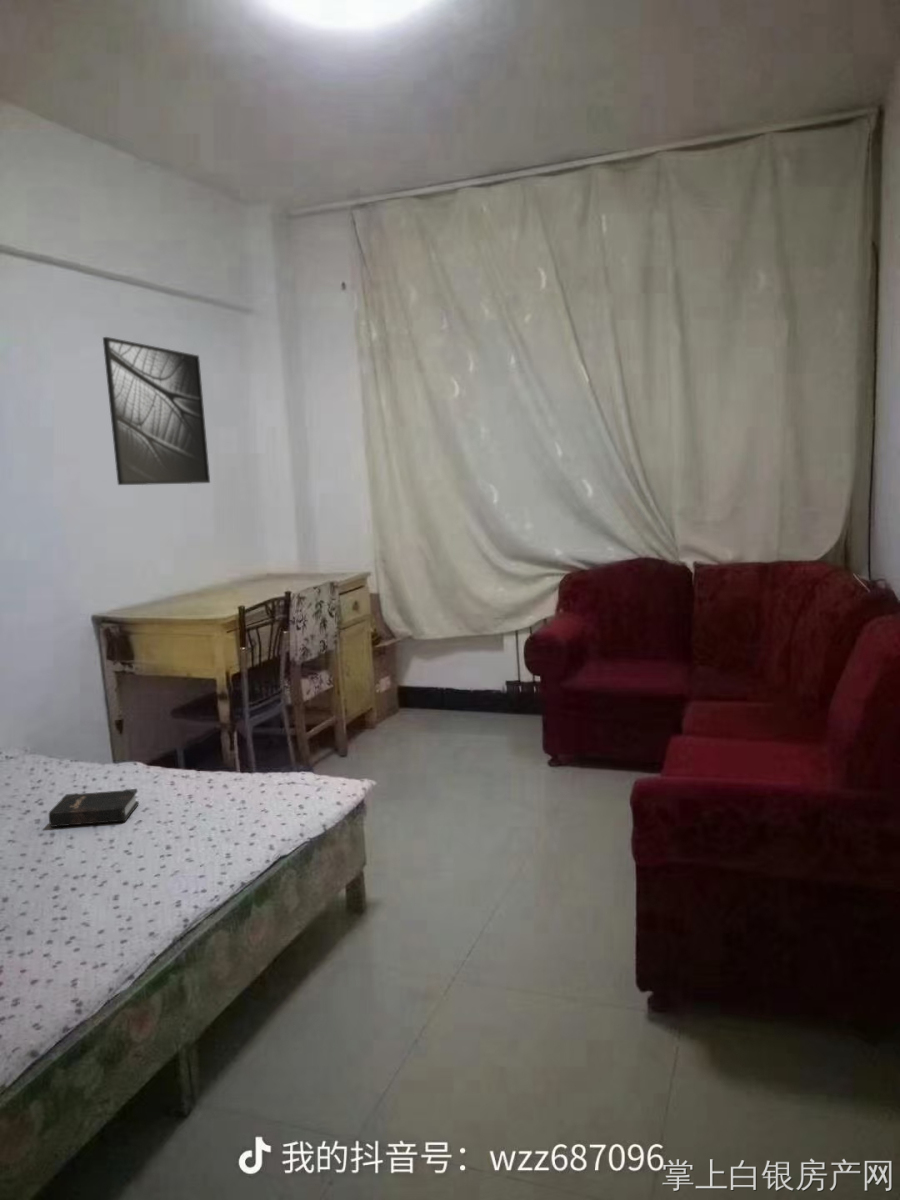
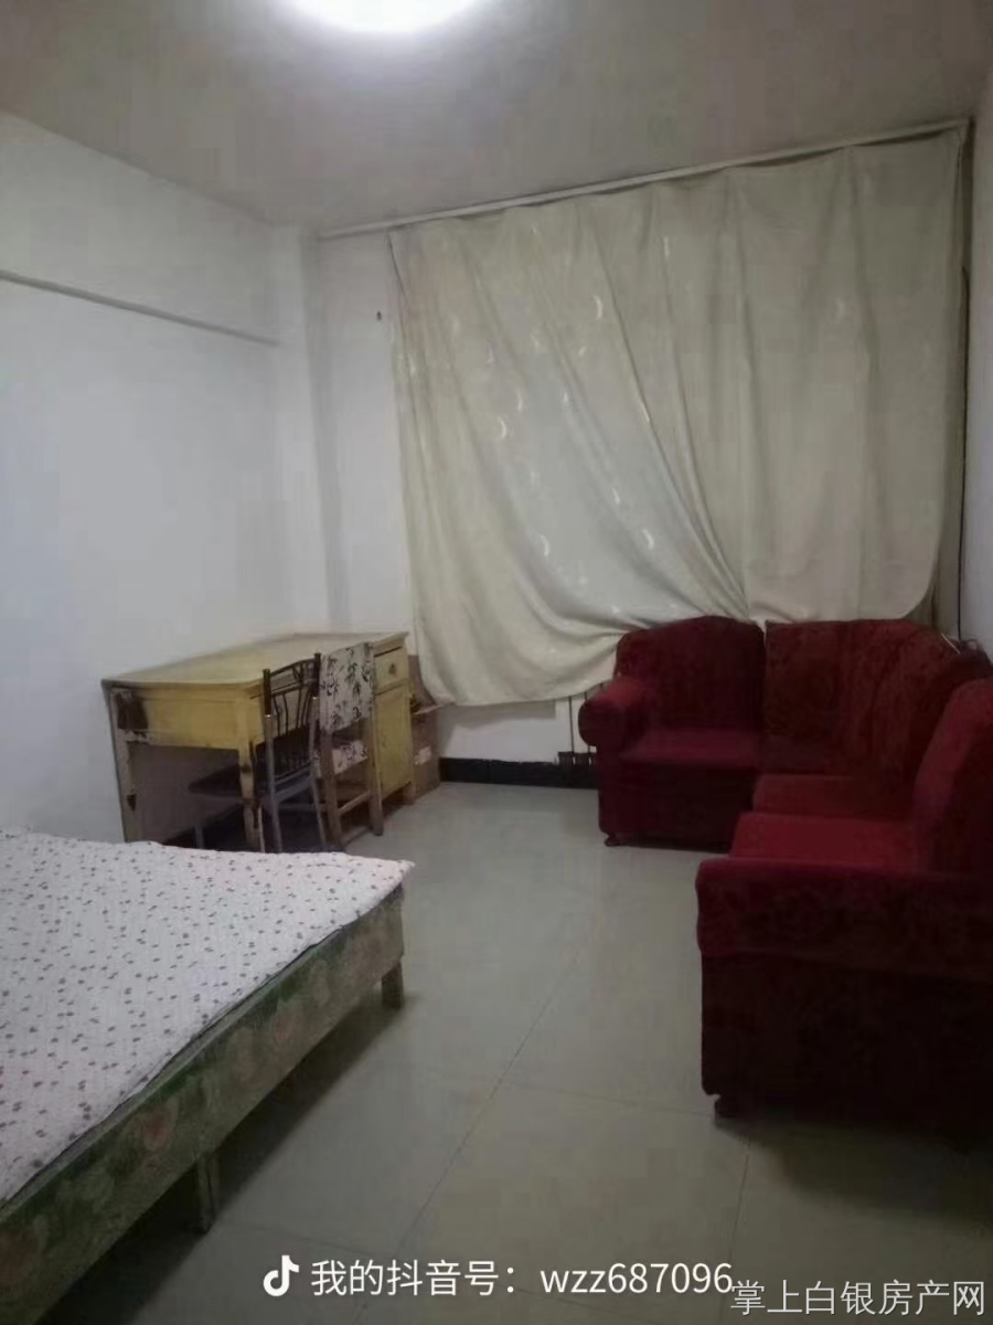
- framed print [102,336,211,486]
- hardback book [48,788,140,828]
